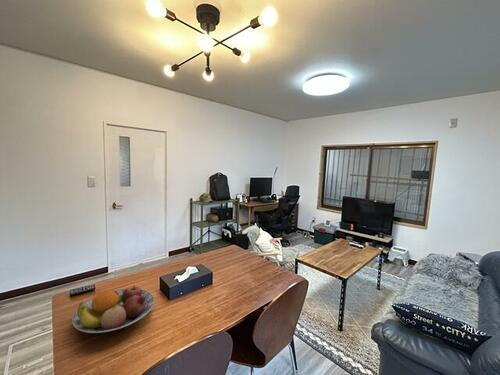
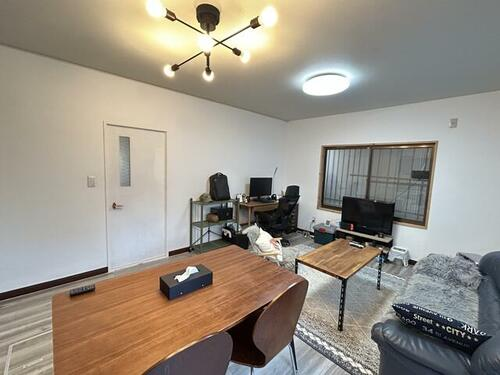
- fruit bowl [71,285,155,334]
